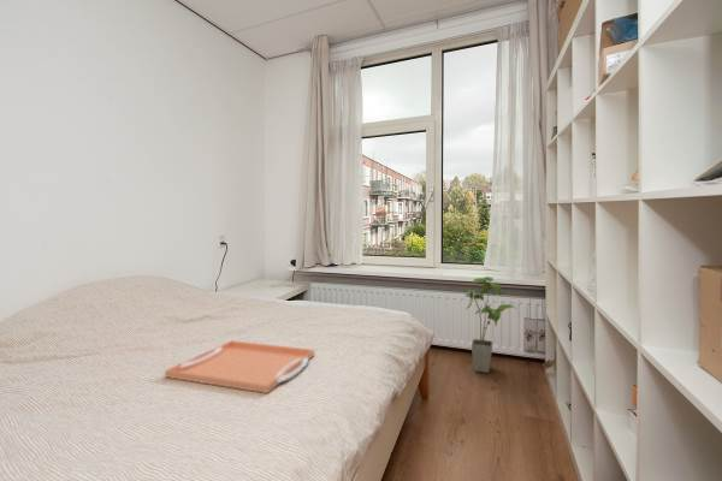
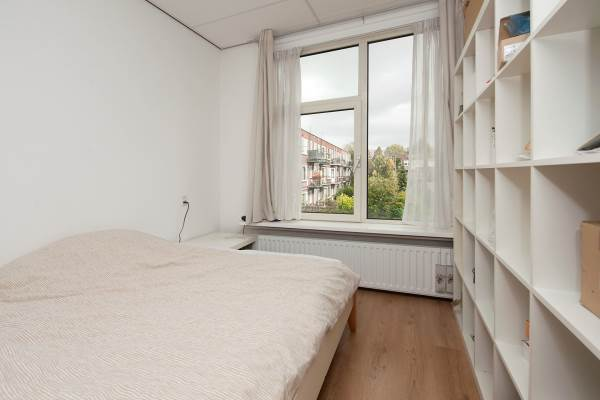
- serving tray [164,339,315,394]
- house plant [463,275,516,374]
